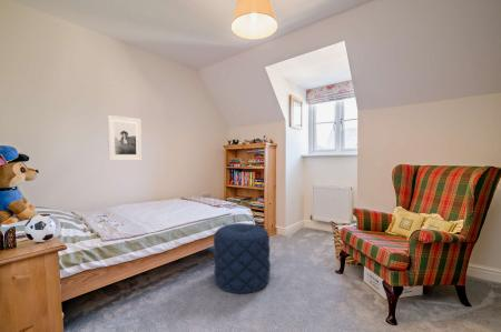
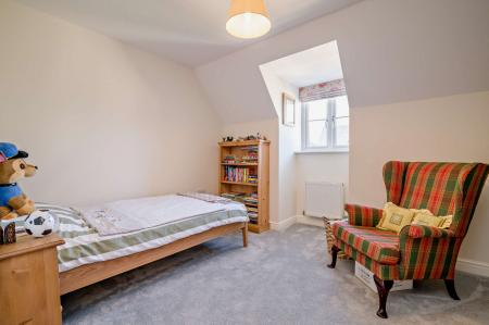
- pouf [213,222,272,294]
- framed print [107,114,143,162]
